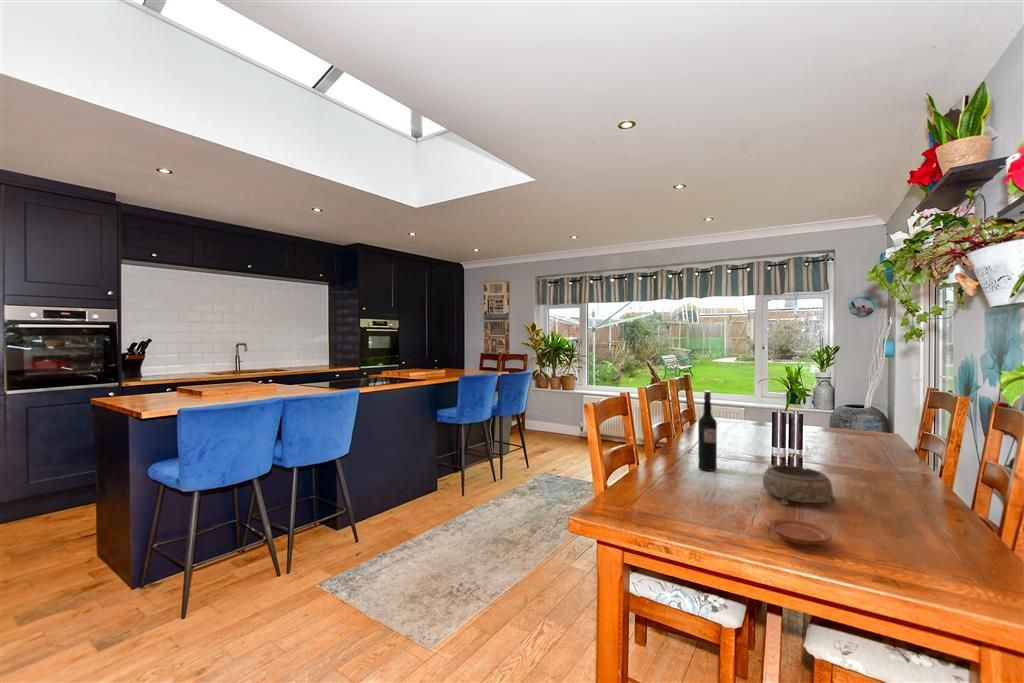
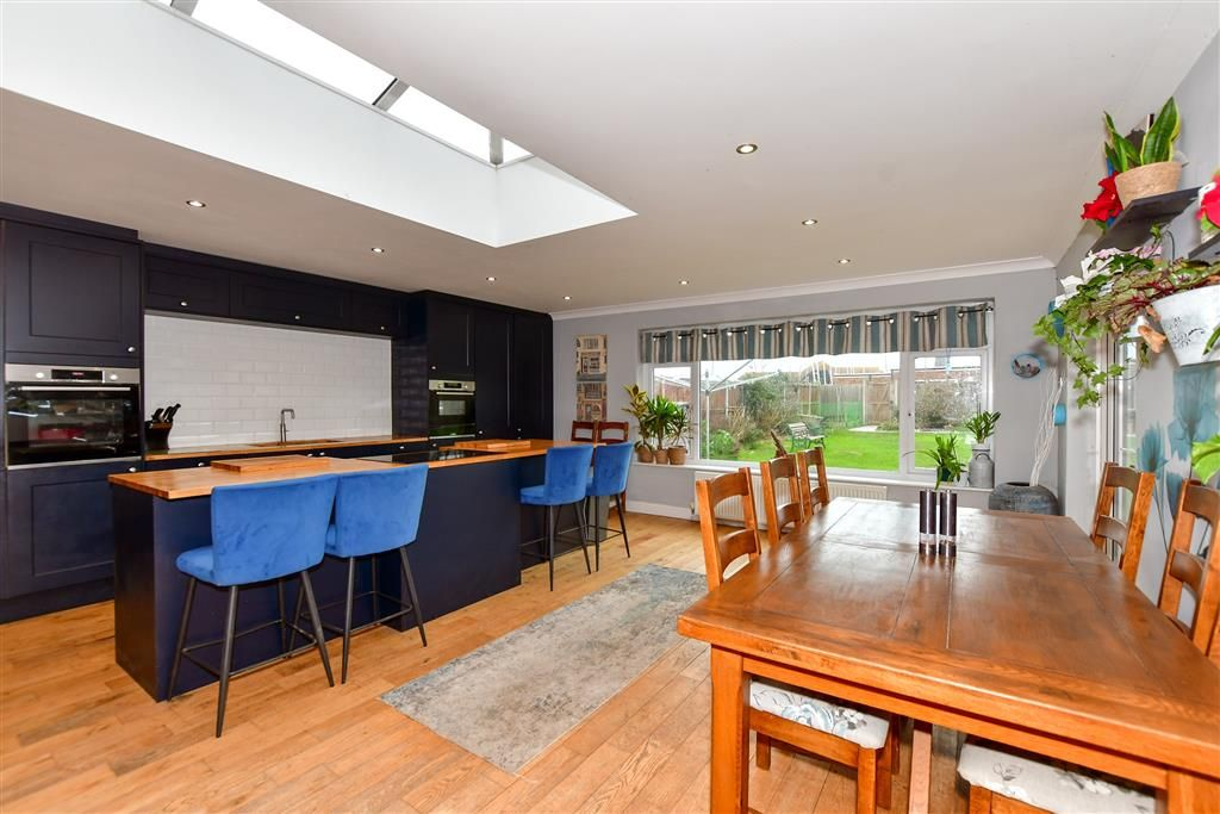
- plate [768,518,833,546]
- wine bottle [697,390,718,472]
- decorative bowl [762,464,838,506]
